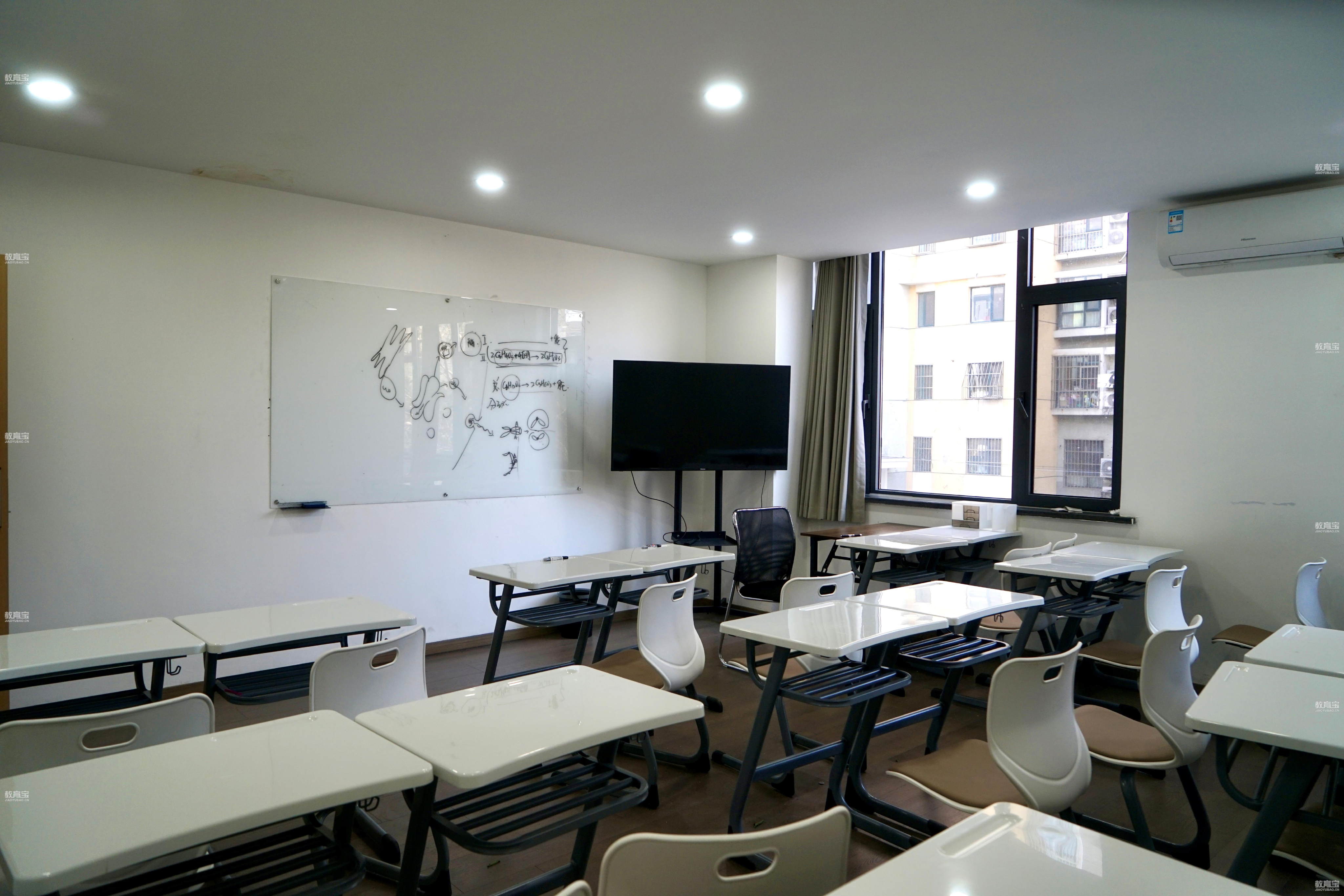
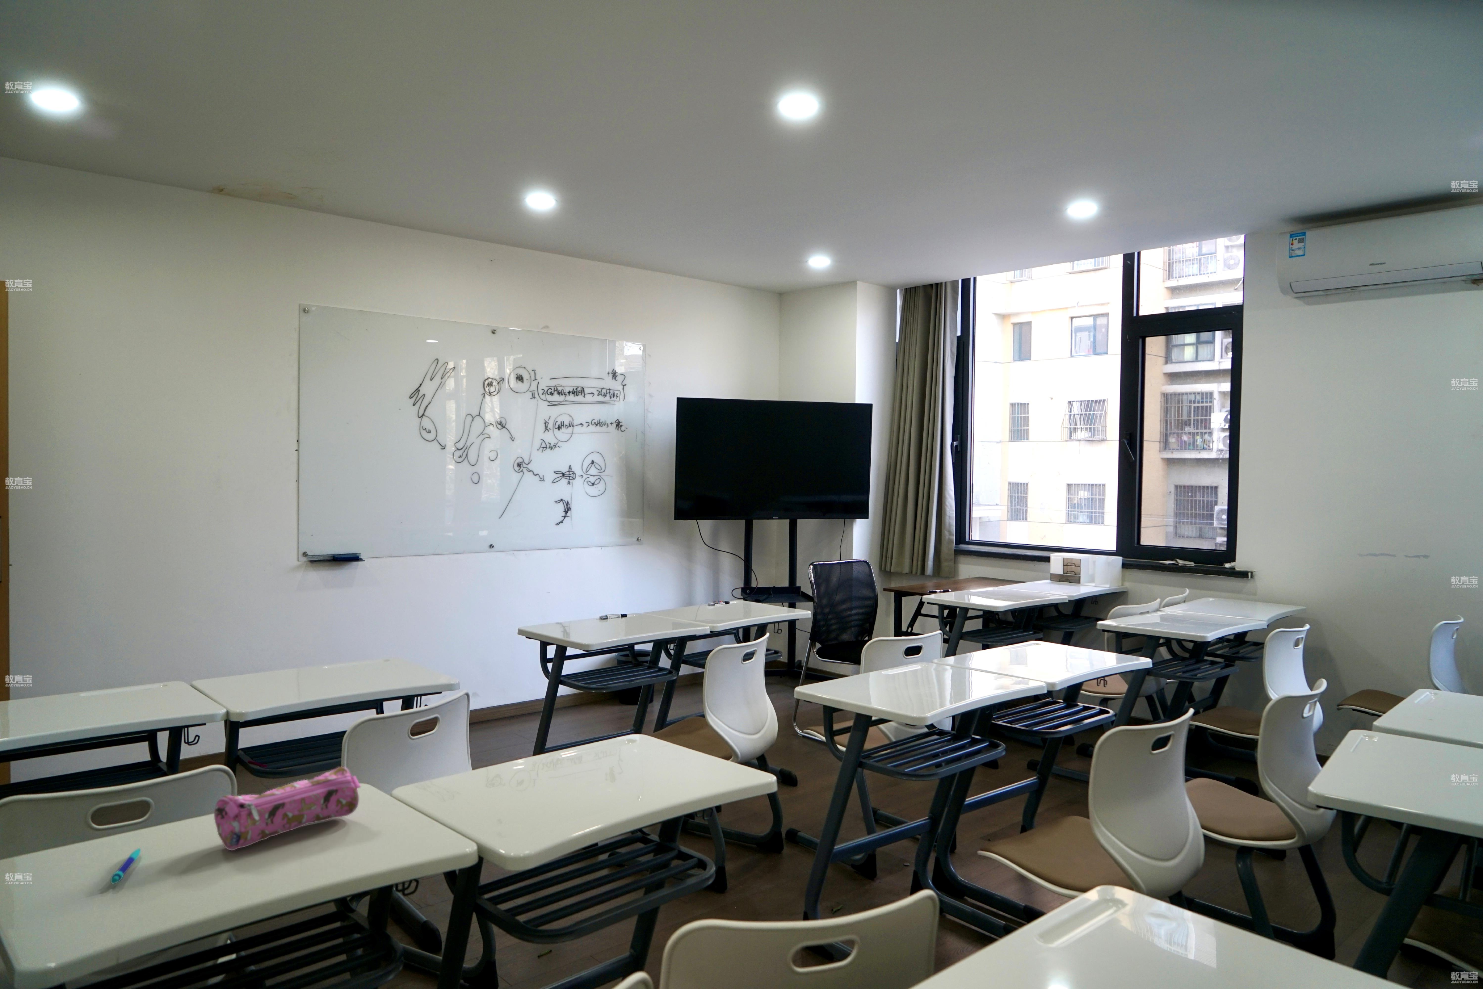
+ pencil case [214,766,361,851]
+ pen [110,848,141,884]
